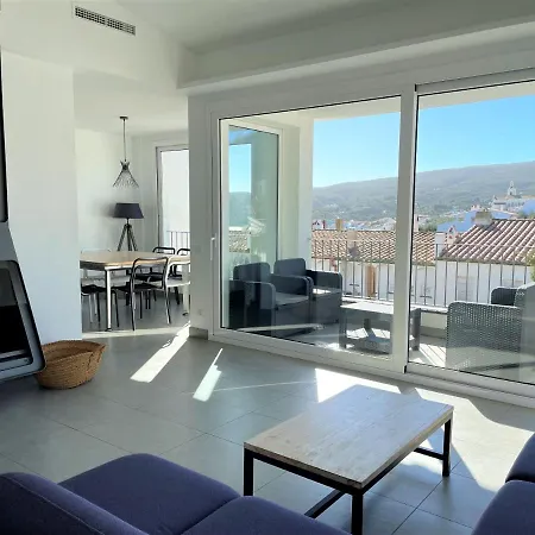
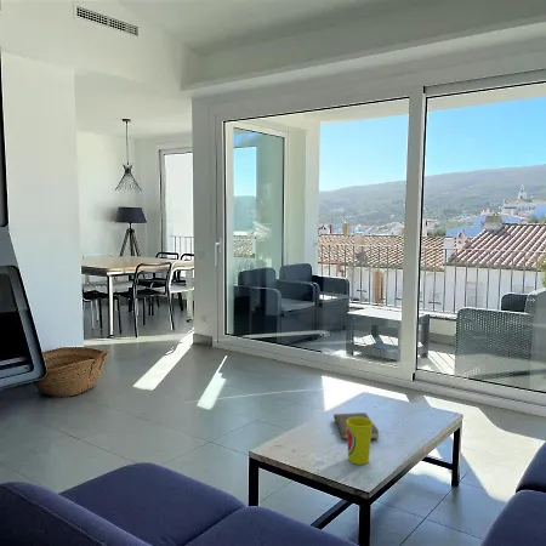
+ cup [346,417,374,466]
+ book [330,411,380,440]
